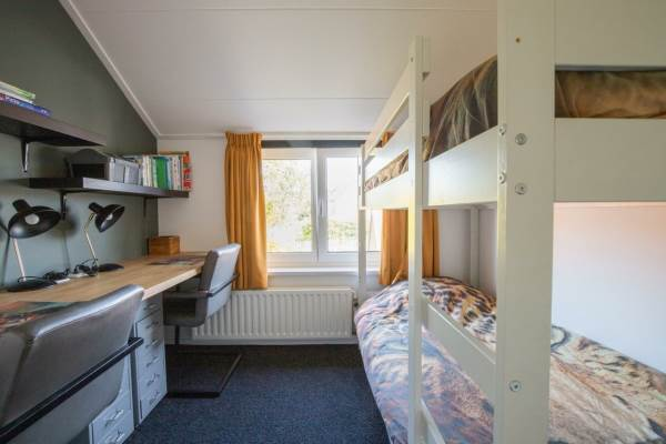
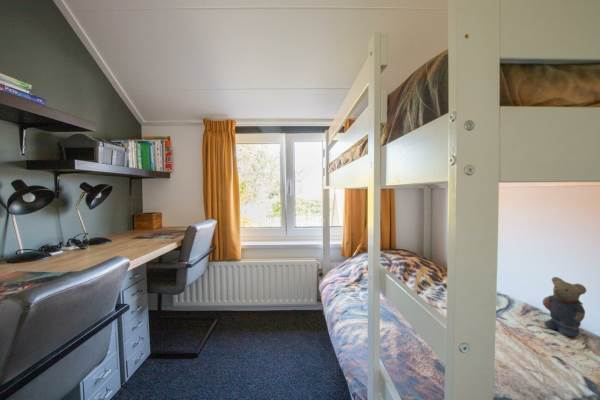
+ teddy bear [541,276,587,338]
